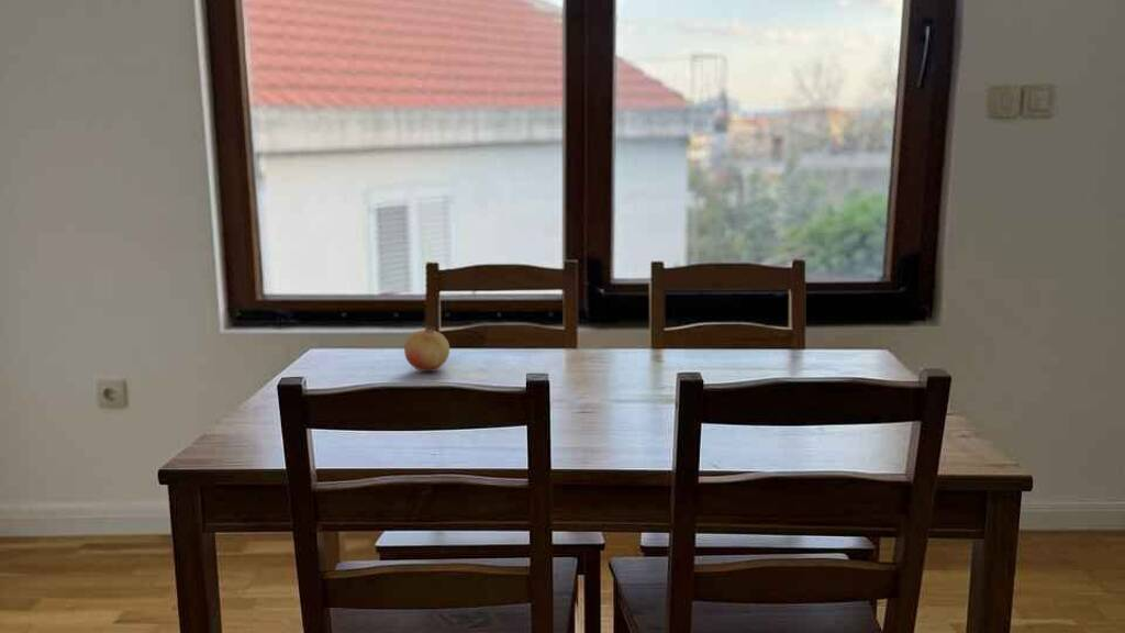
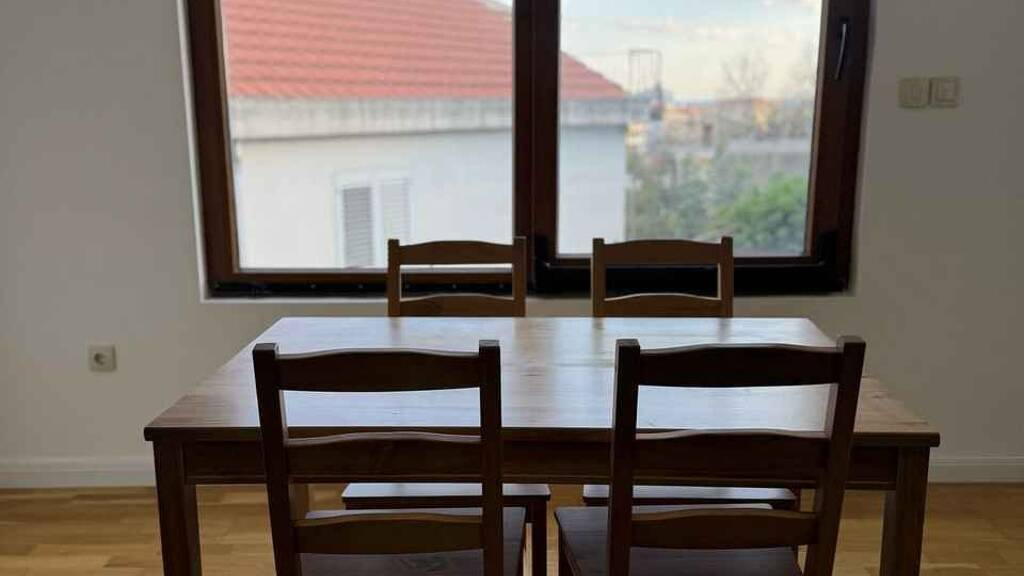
- fruit [403,324,450,373]
